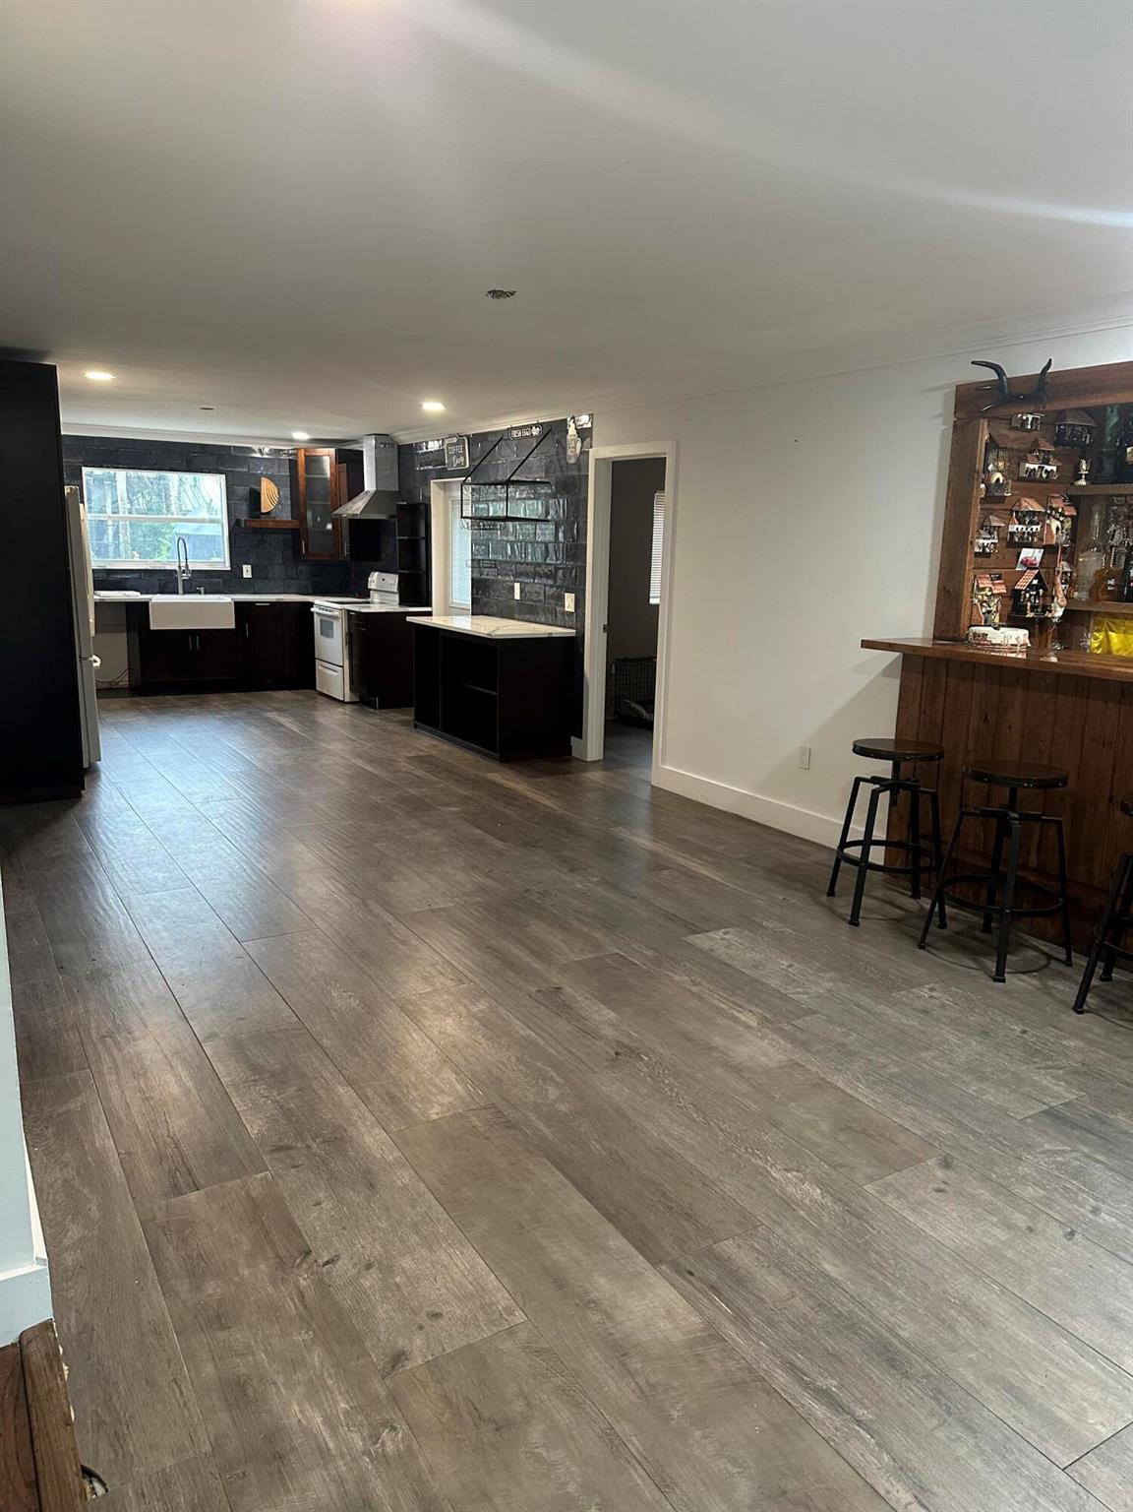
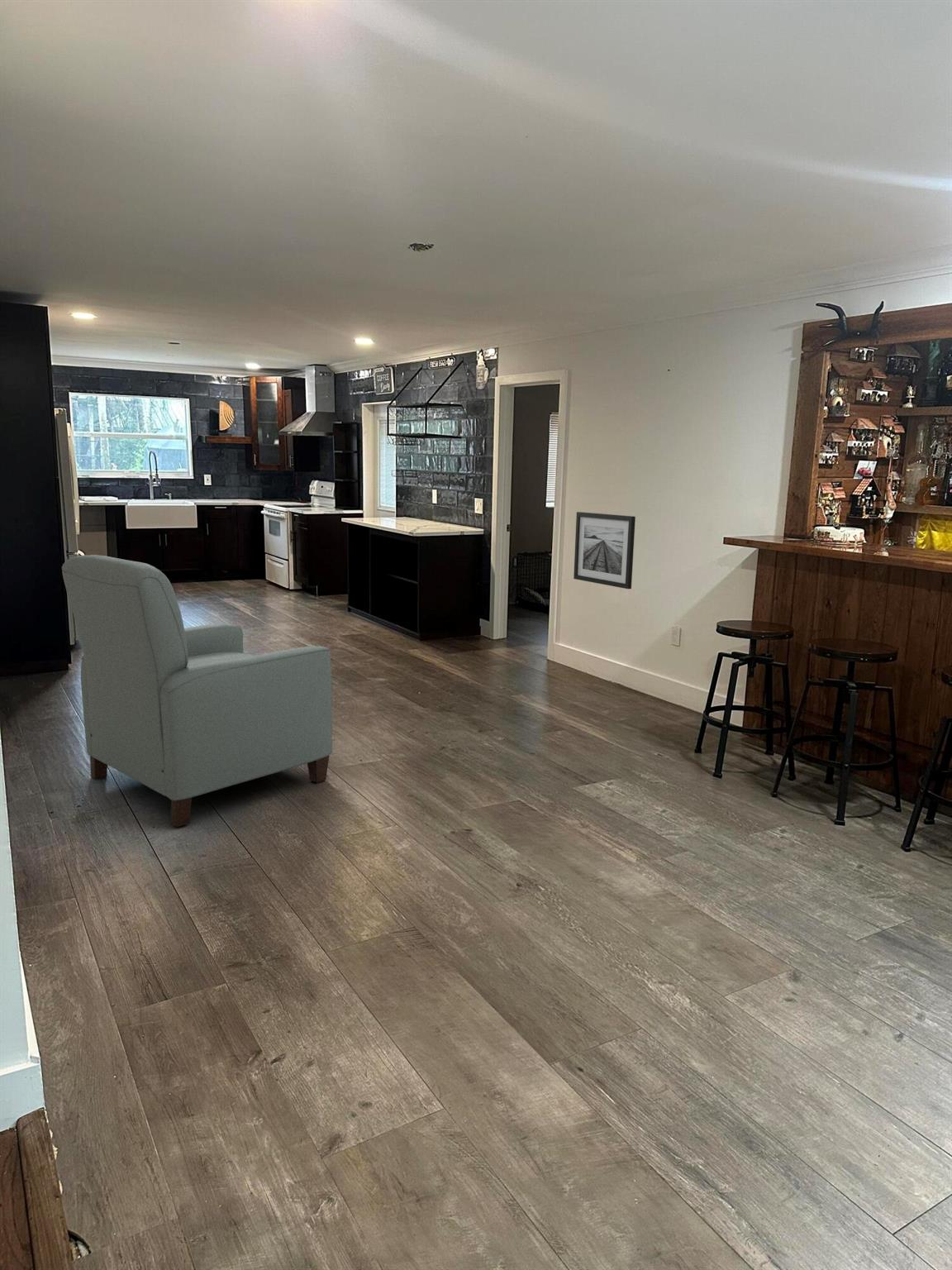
+ chair [61,554,333,828]
+ wall art [573,511,636,590]
